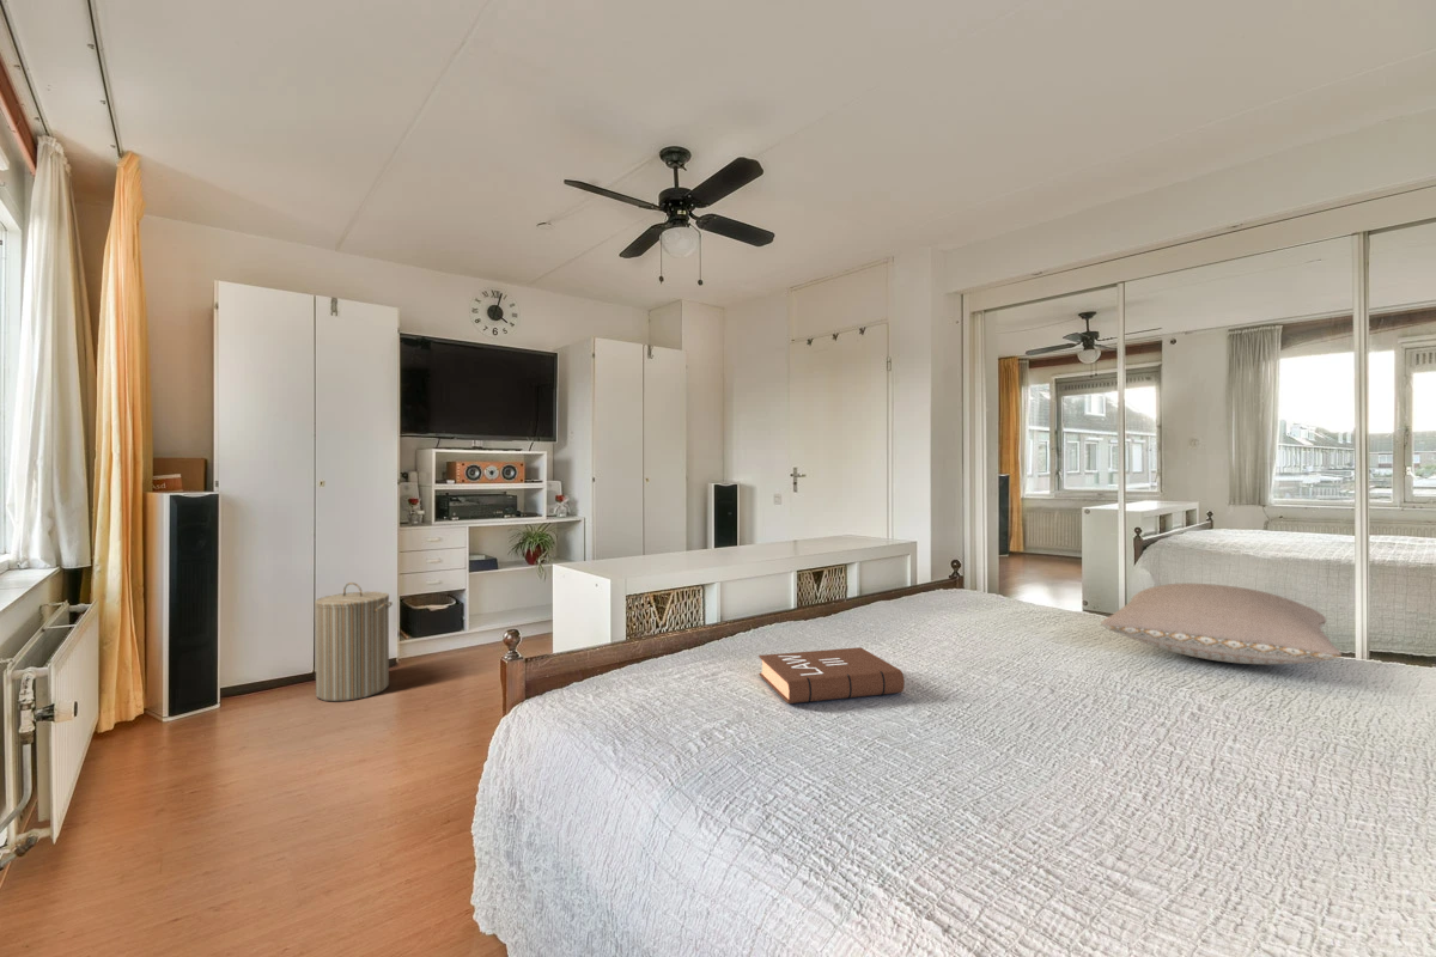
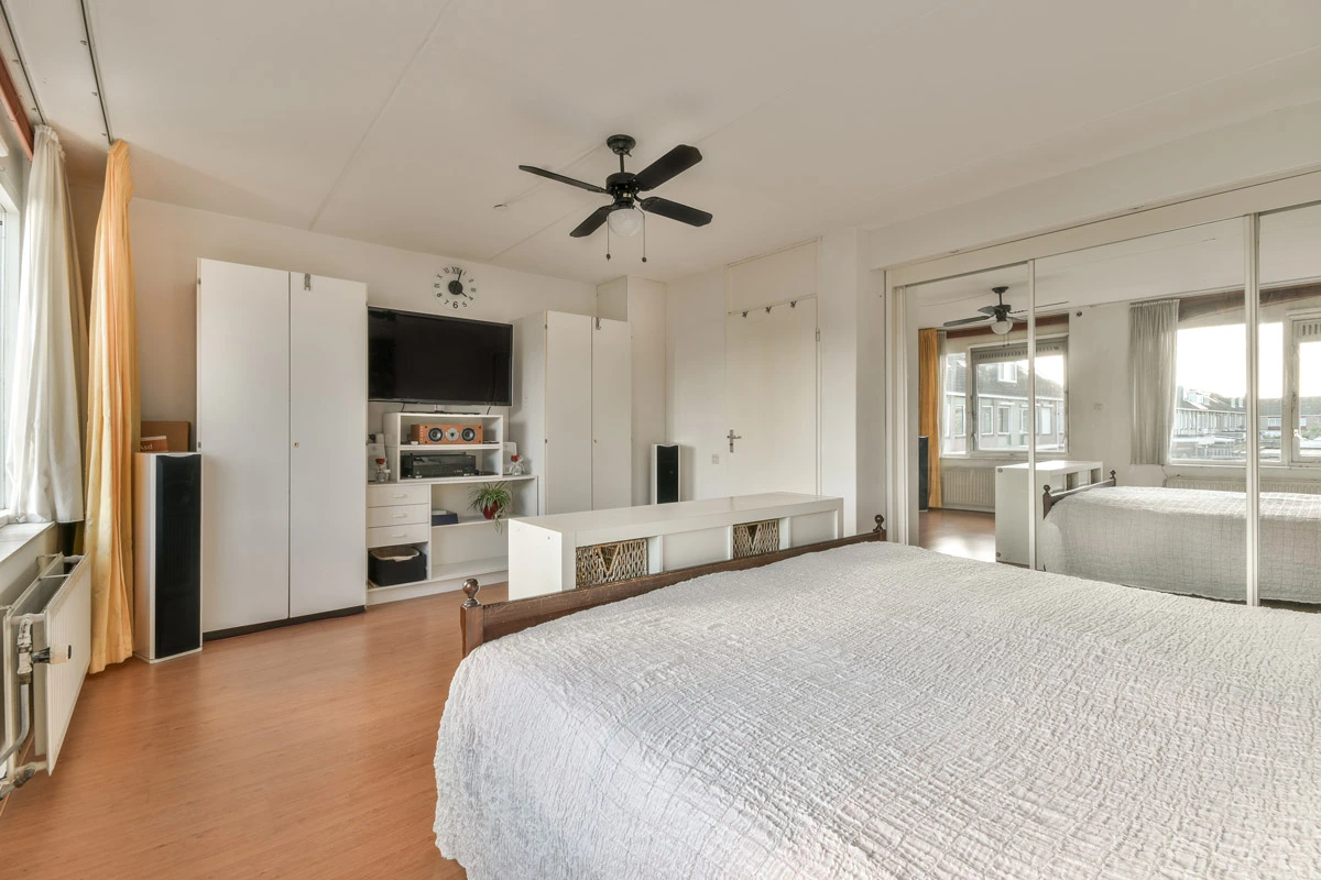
- pillow [1100,583,1343,665]
- laundry hamper [314,581,394,702]
- book [757,646,906,705]
